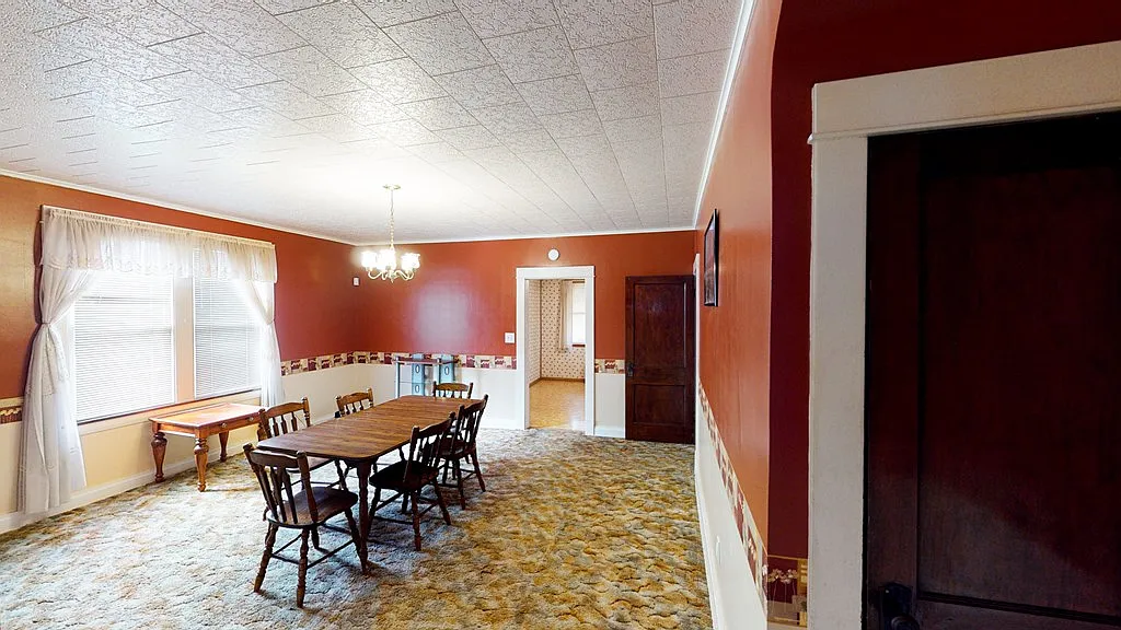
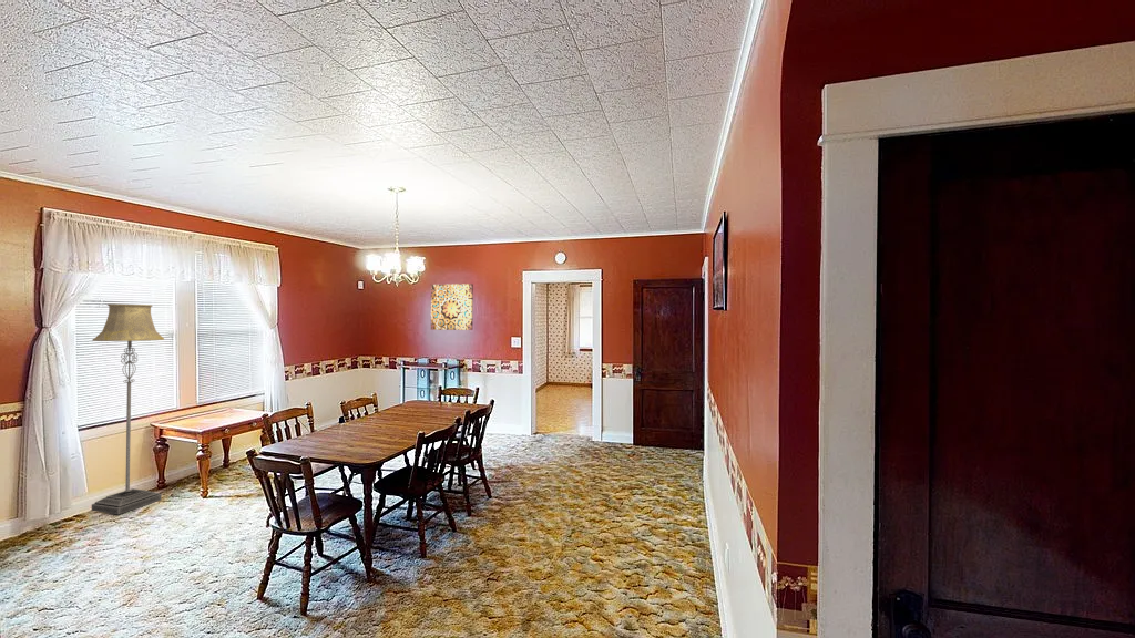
+ floor lamp [91,303,165,515]
+ wall art [430,282,474,331]
